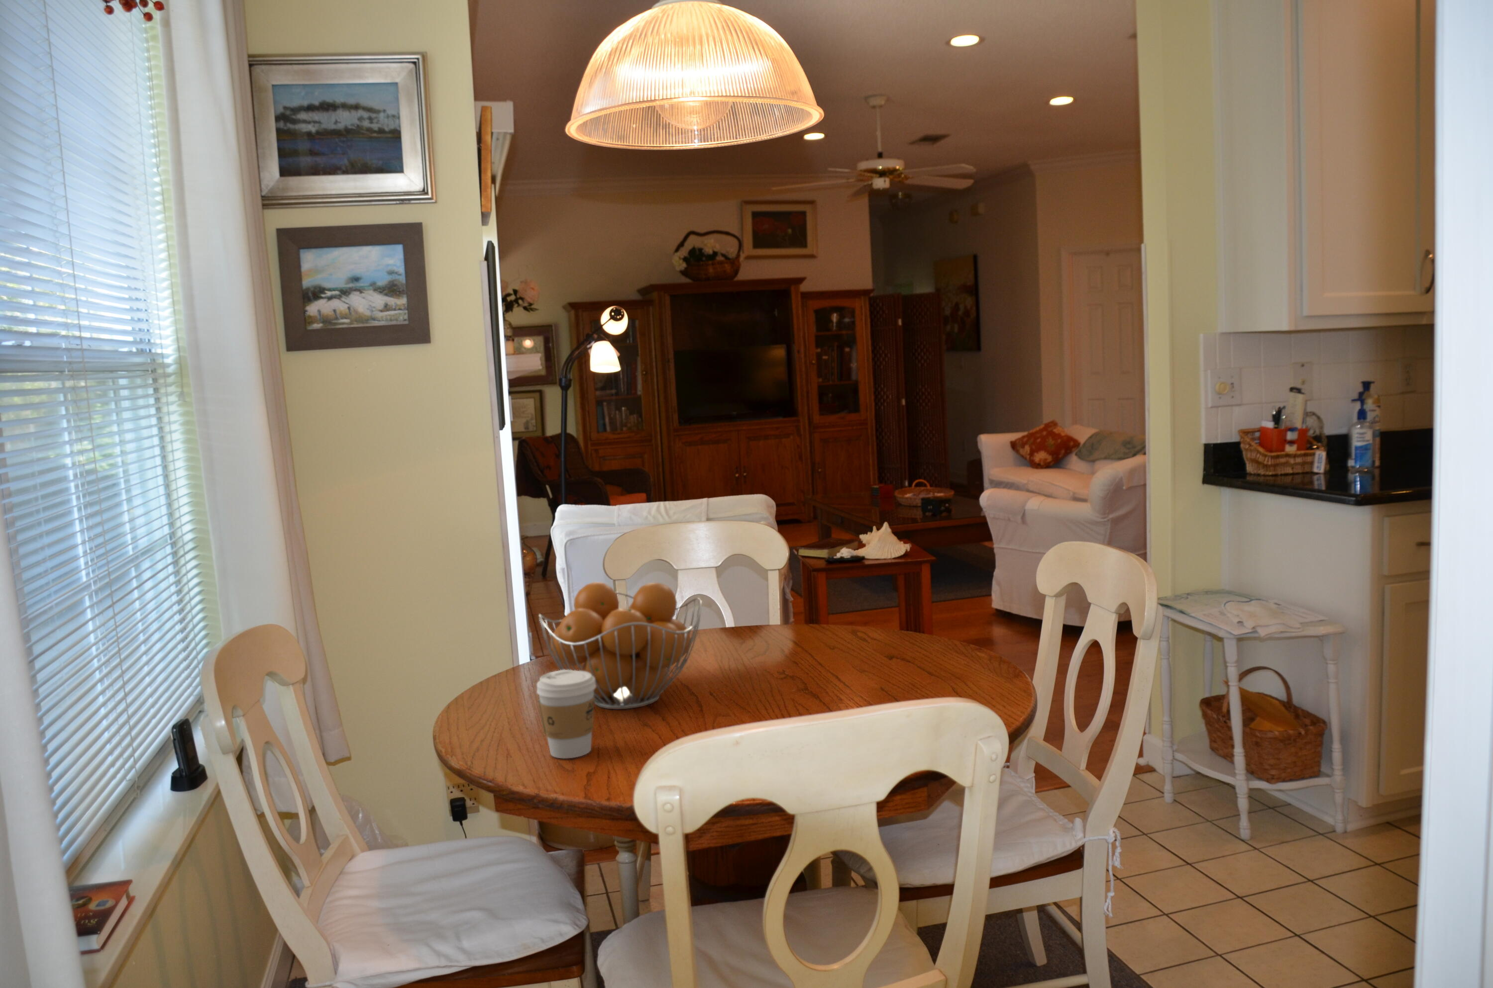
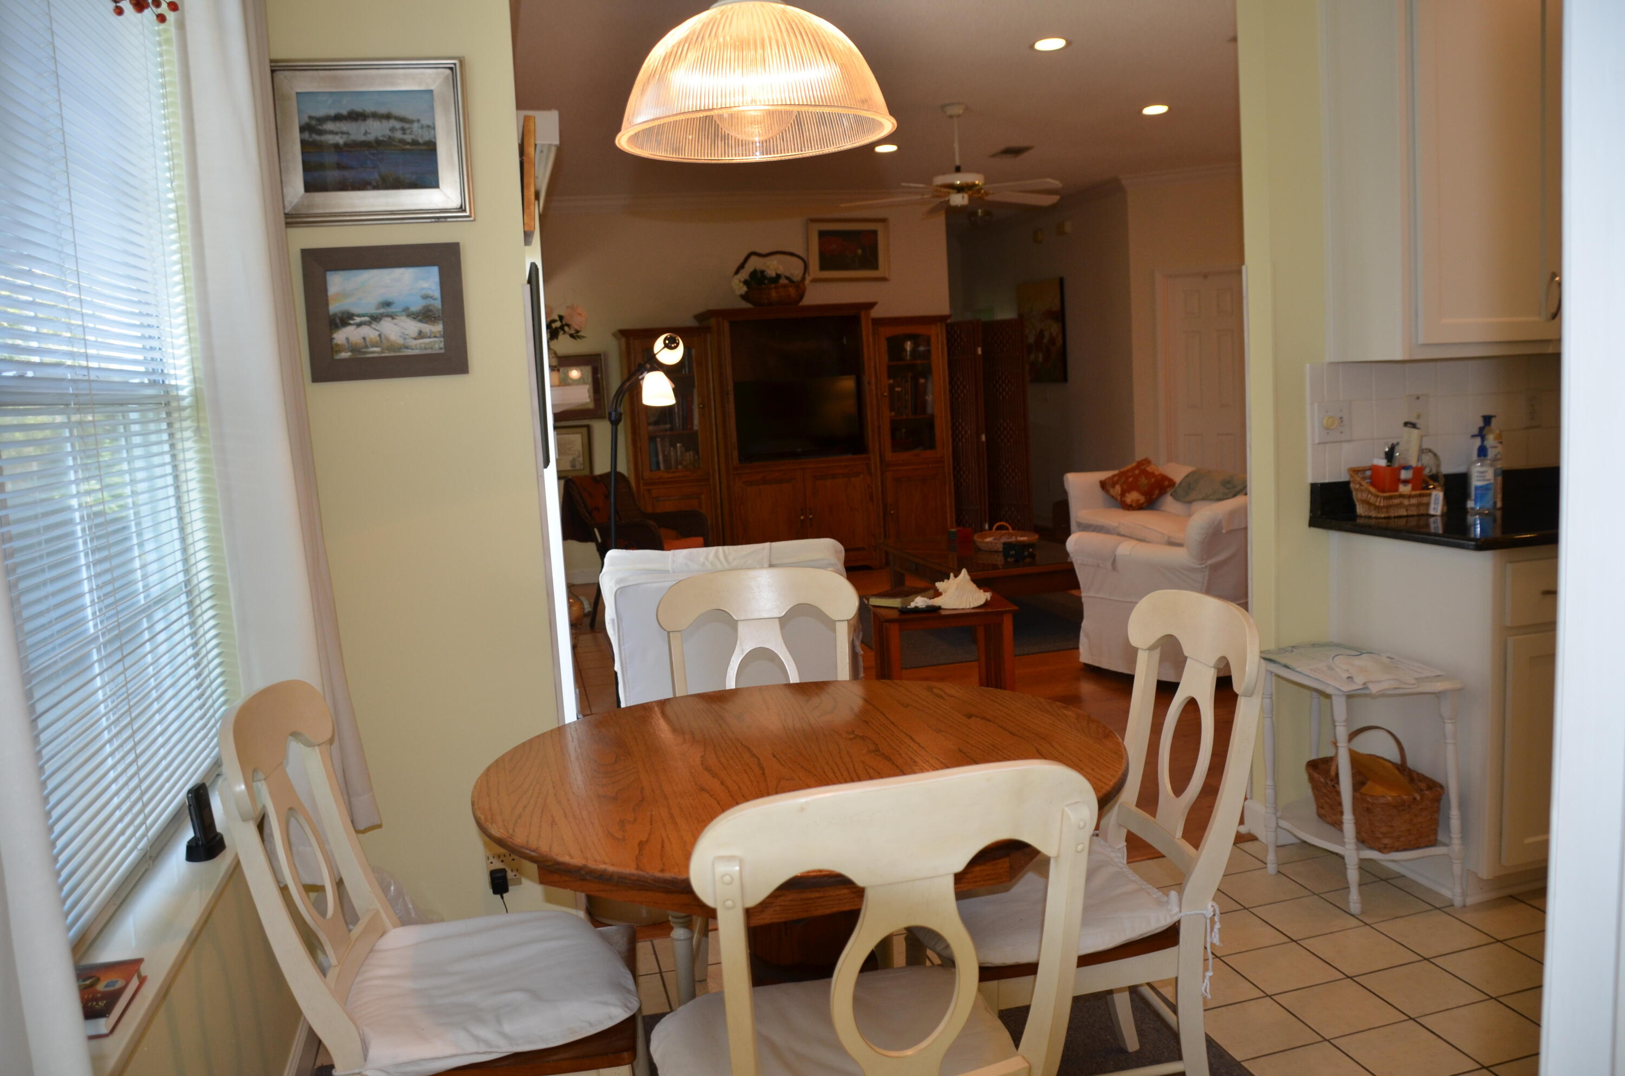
- coffee cup [536,669,596,759]
- fruit basket [538,581,702,709]
